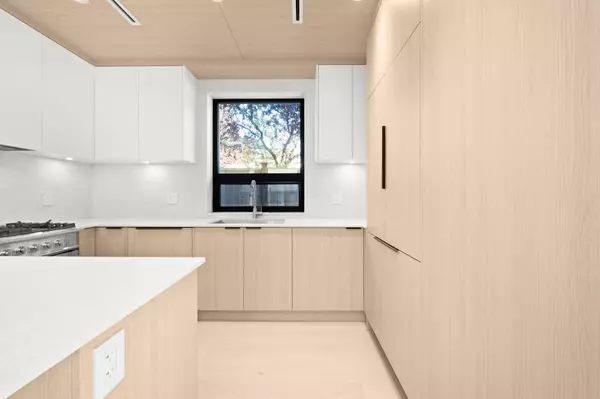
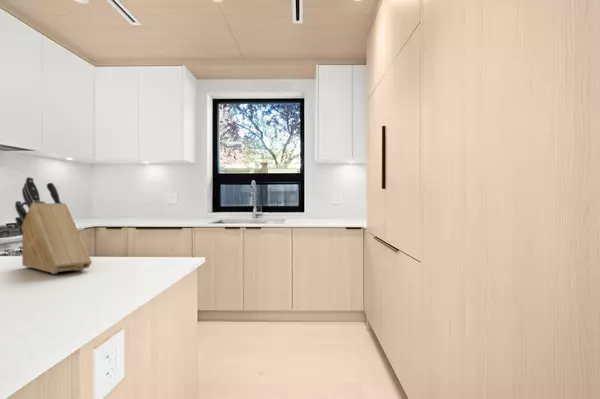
+ knife block [14,176,93,275]
